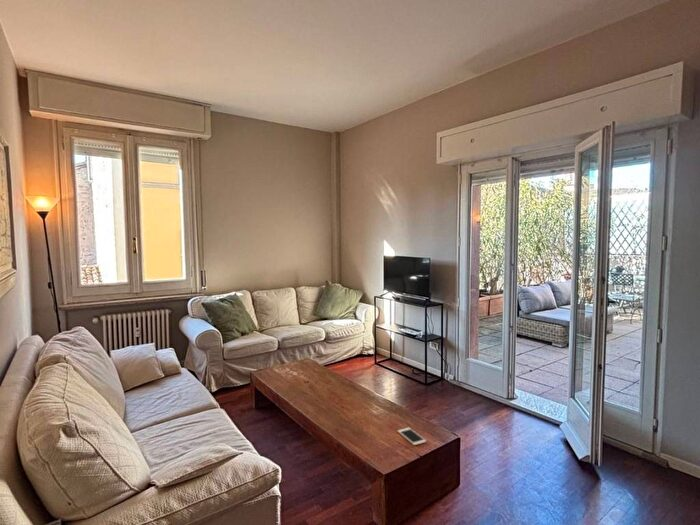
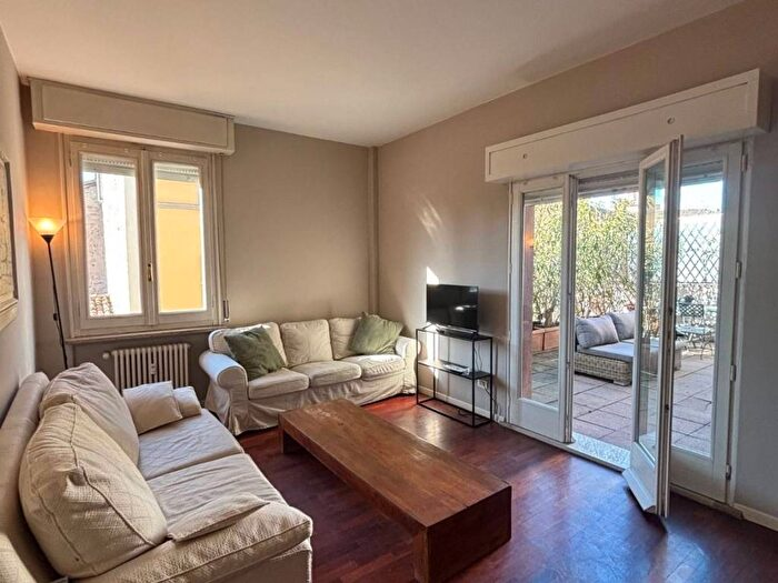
- cell phone [397,427,427,446]
